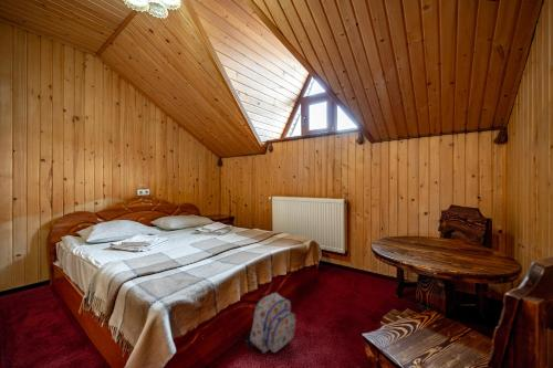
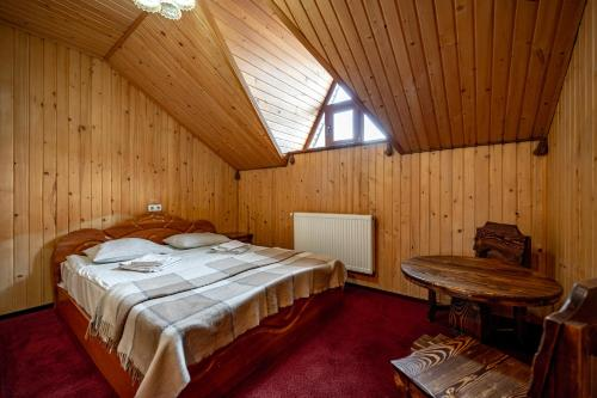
- backpack [244,292,298,355]
